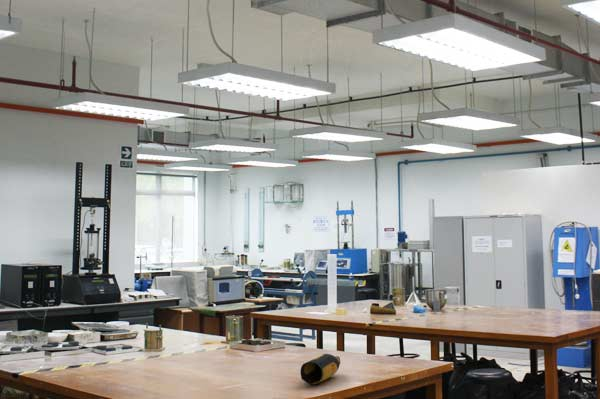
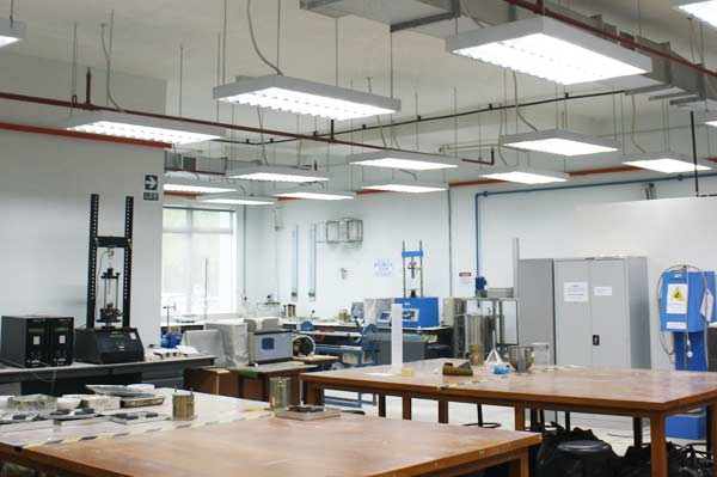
- bottle [300,353,341,385]
